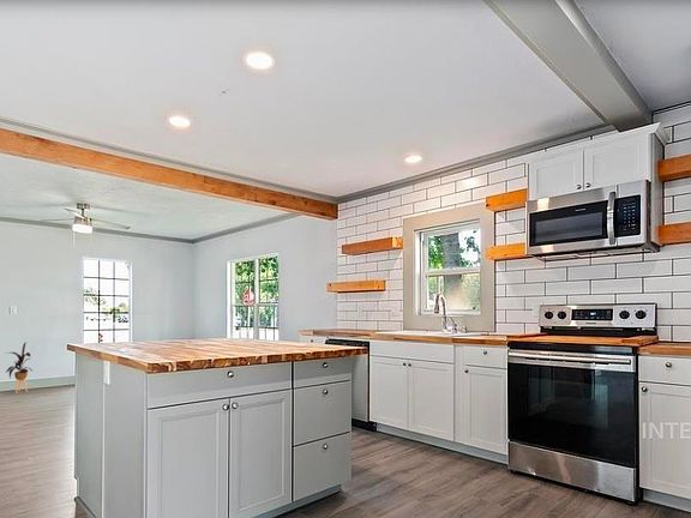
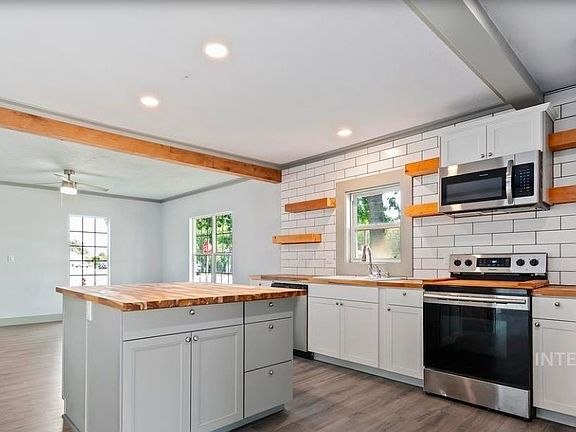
- house plant [5,342,32,394]
